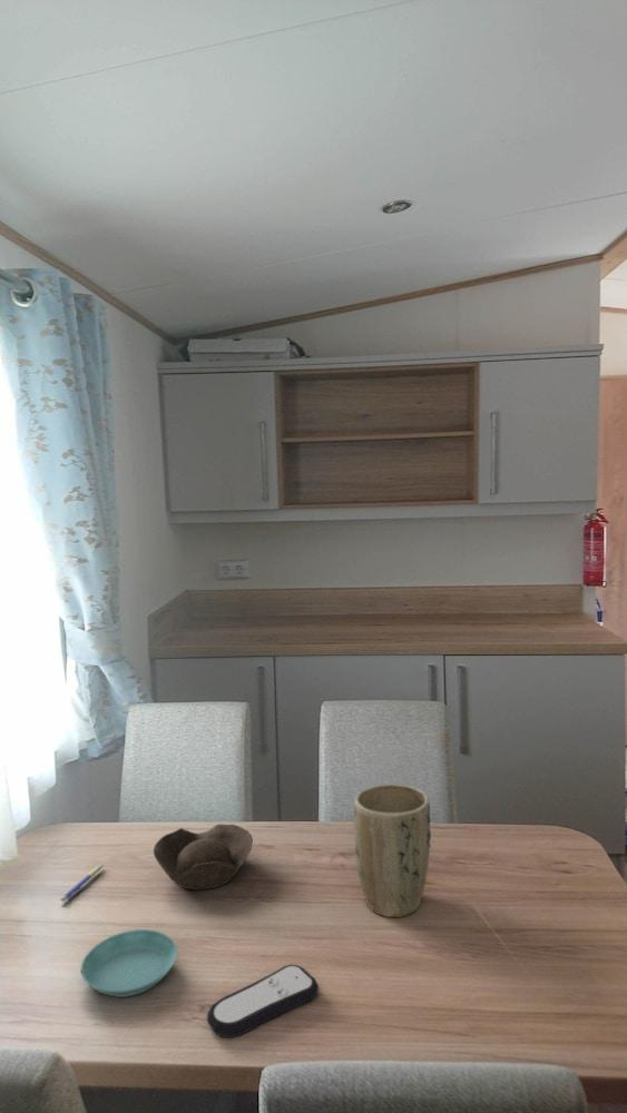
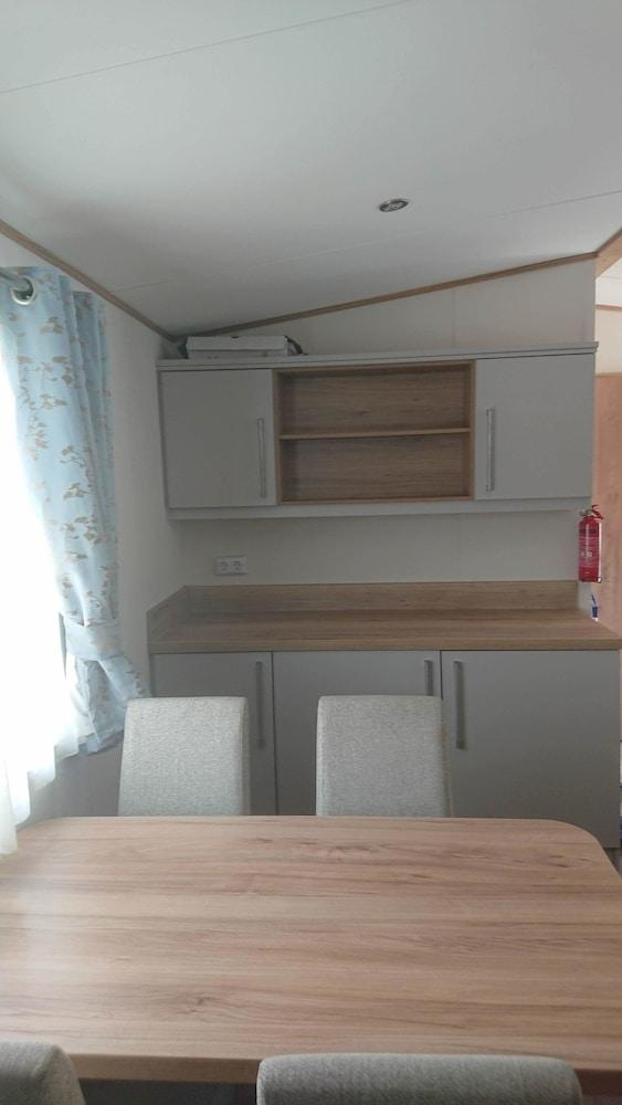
- bowl [153,824,254,890]
- saucer [80,928,178,998]
- pen [60,863,105,903]
- remote control [206,963,320,1038]
- plant pot [353,782,432,918]
